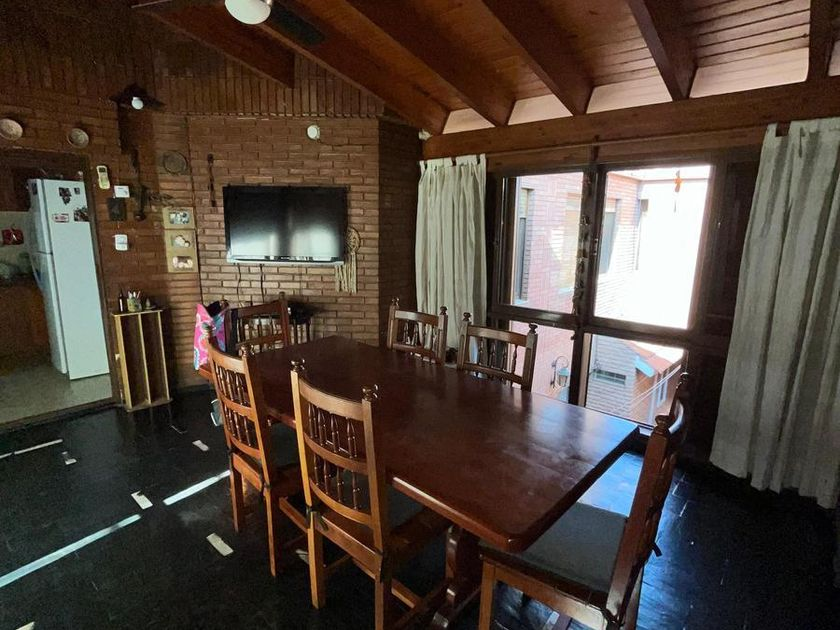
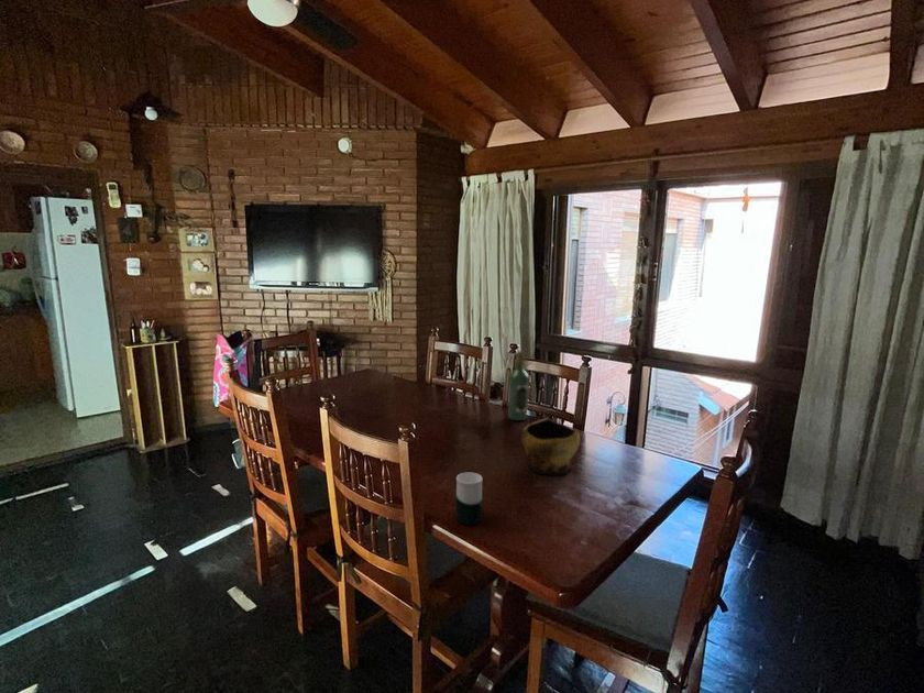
+ cup [454,472,484,526]
+ decorative bowl [519,417,581,475]
+ wine bottle [507,350,530,421]
